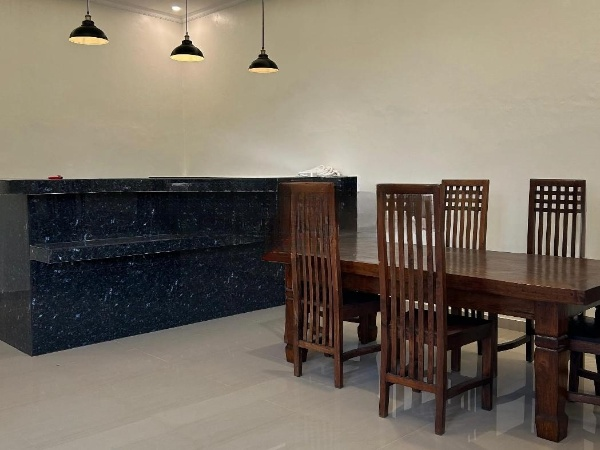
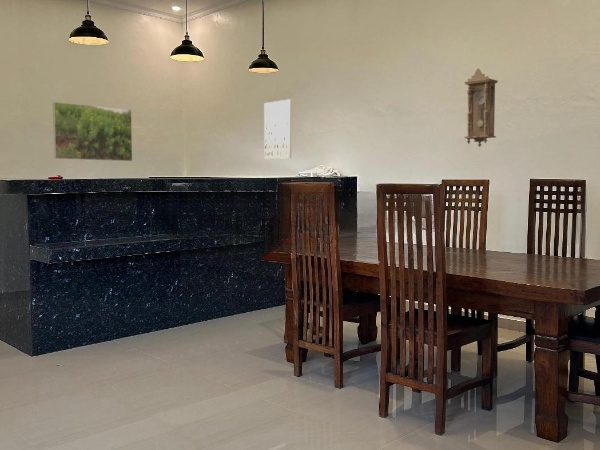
+ wall art [263,99,292,160]
+ pendulum clock [463,68,499,148]
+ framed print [52,101,133,162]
